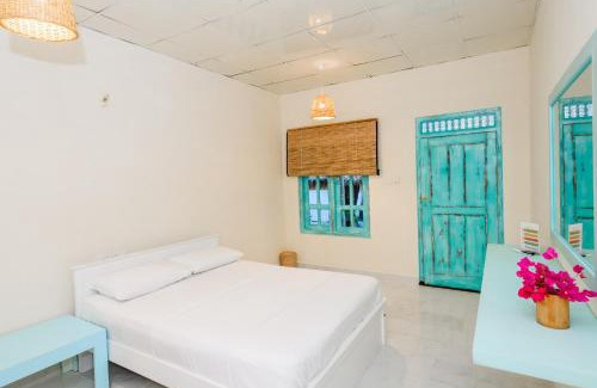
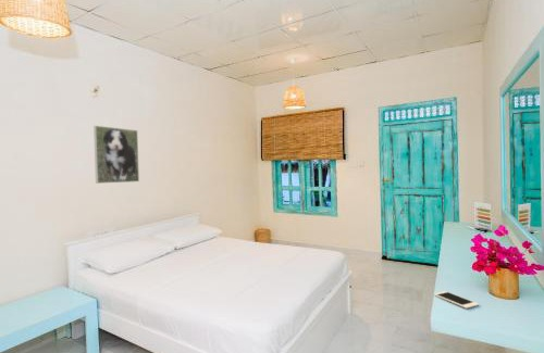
+ cell phone [433,290,480,310]
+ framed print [92,125,140,185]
